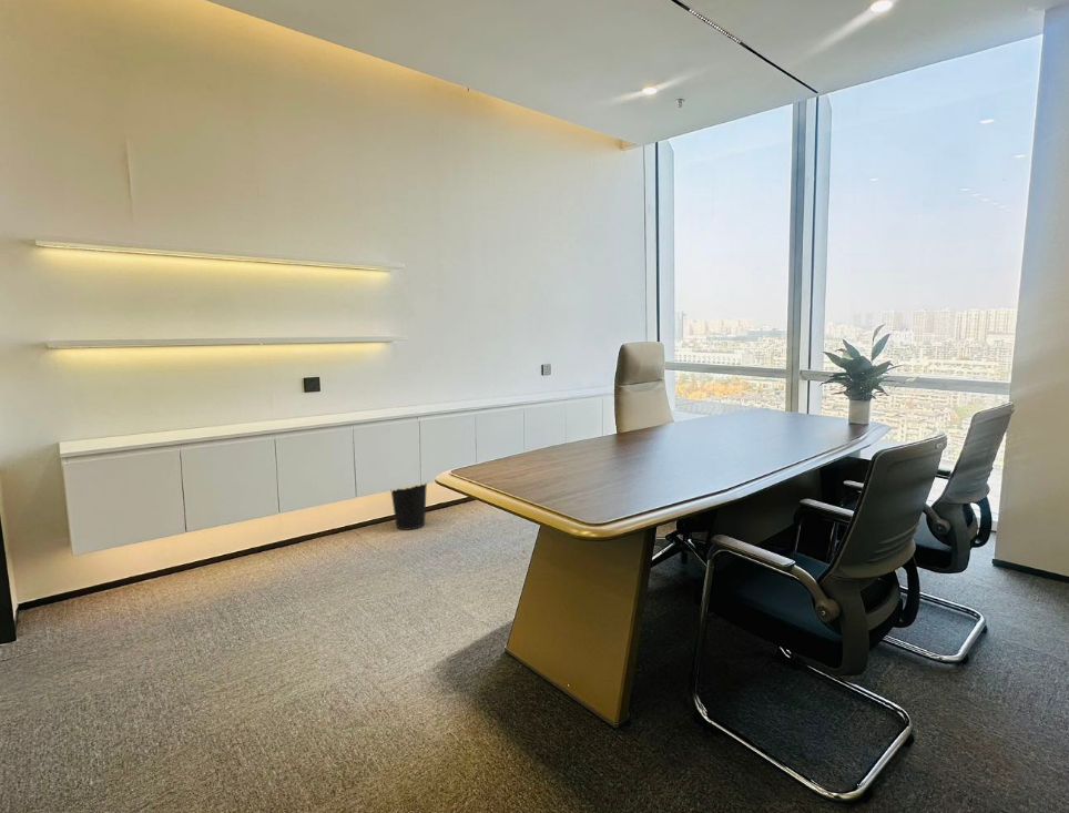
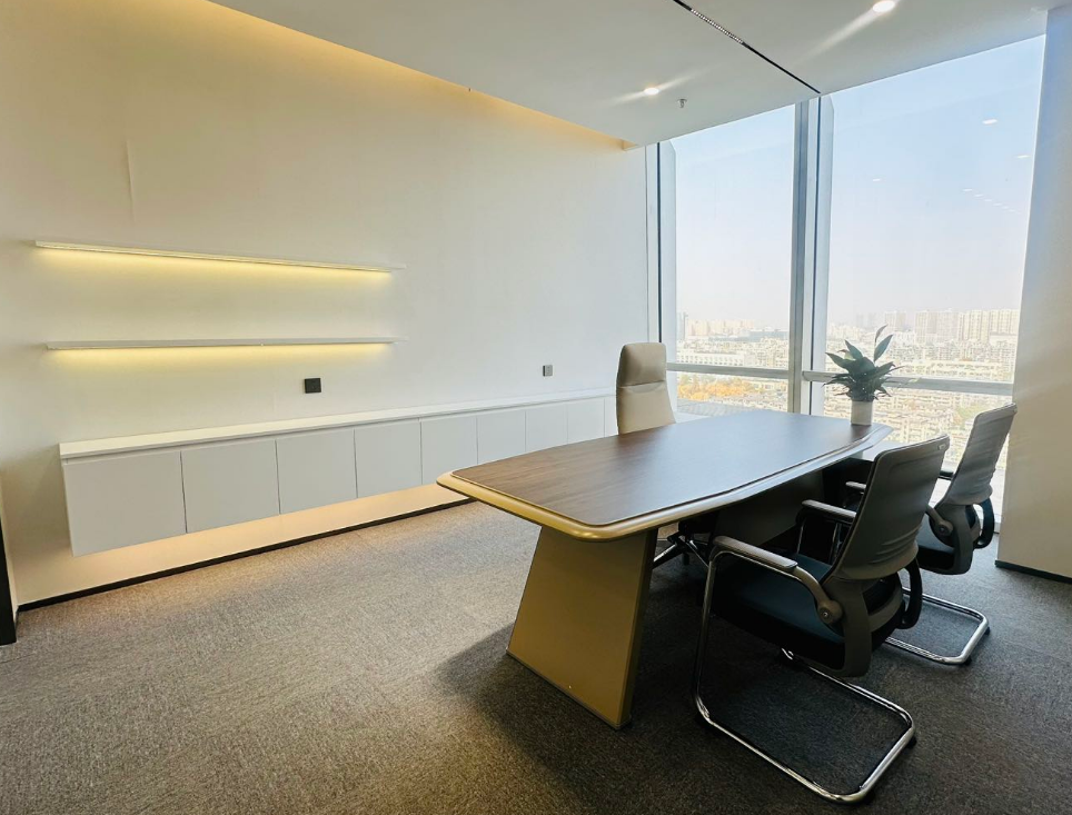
- wastebasket [390,482,428,531]
